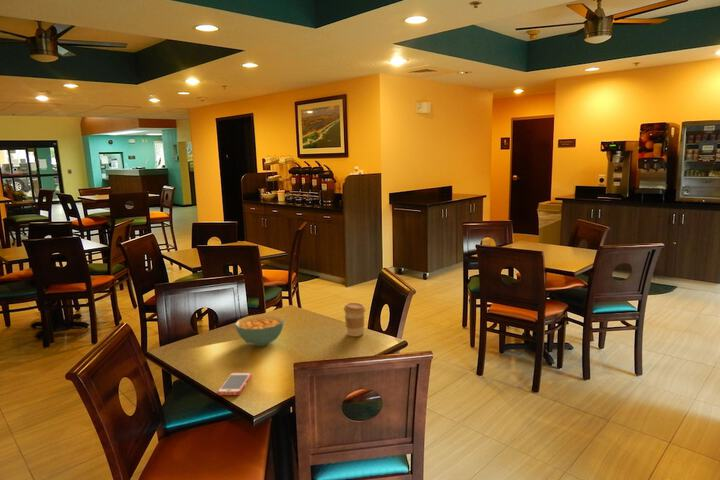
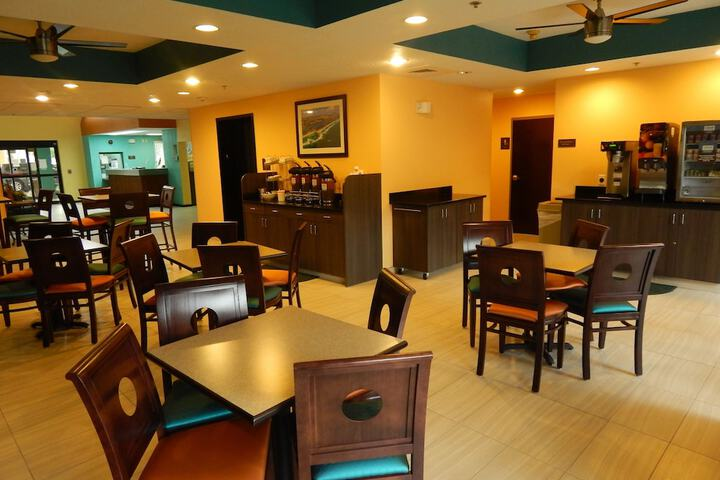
- cereal bowl [234,313,285,347]
- smartphone [217,371,252,396]
- coffee cup [343,302,367,337]
